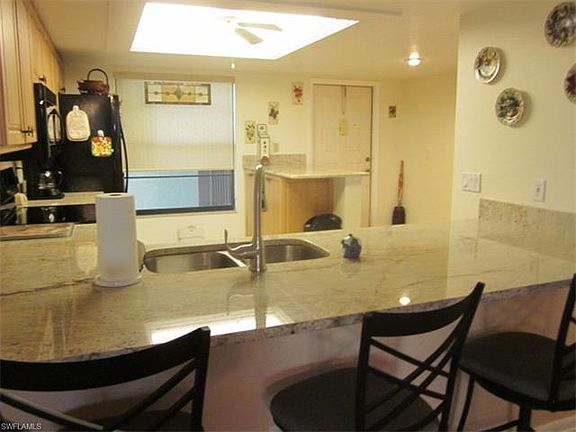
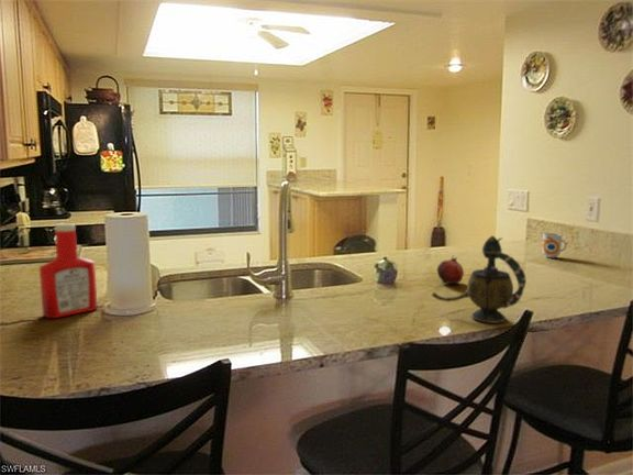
+ soap bottle [38,222,99,319]
+ teapot [431,234,528,324]
+ fruit [436,255,465,285]
+ mug [541,232,568,258]
